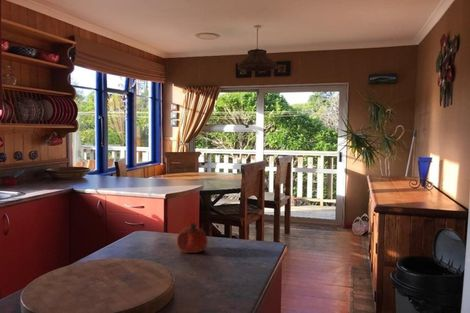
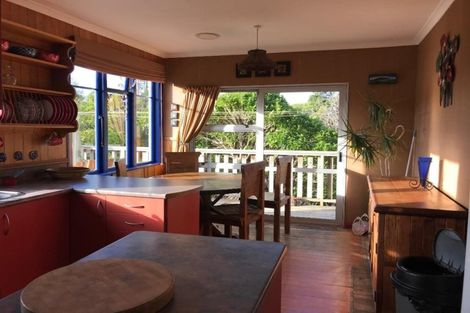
- fruit [176,221,208,254]
